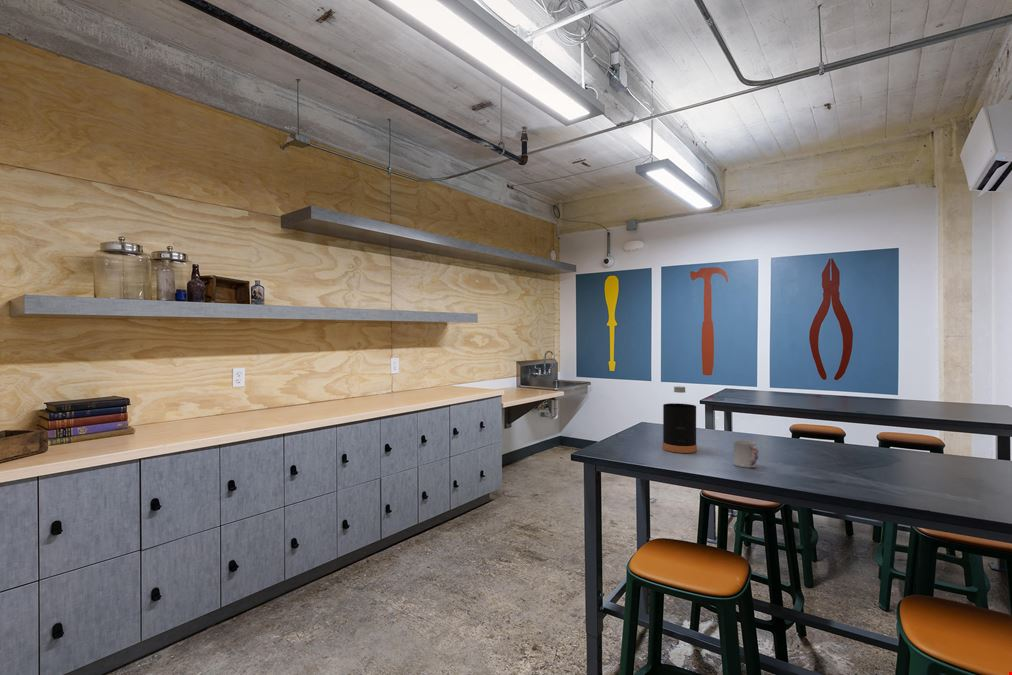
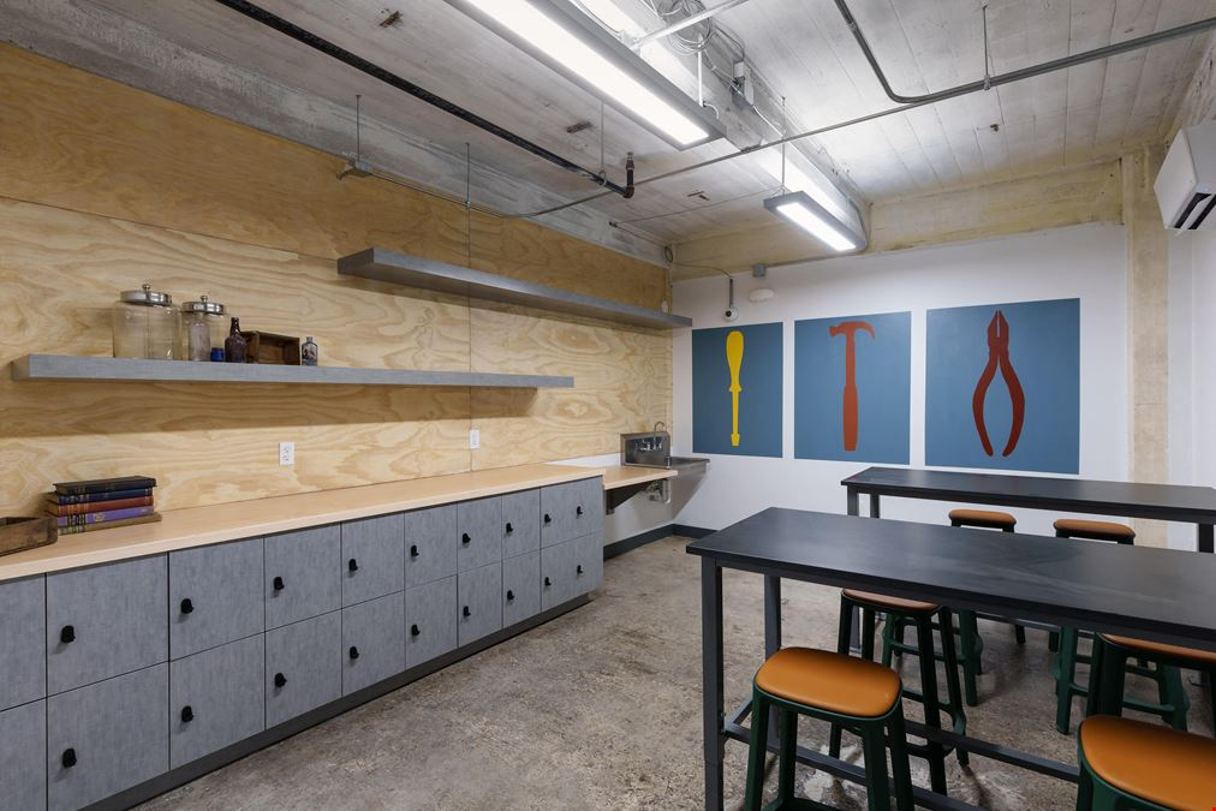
- cup [733,439,759,468]
- bottle [662,385,698,454]
